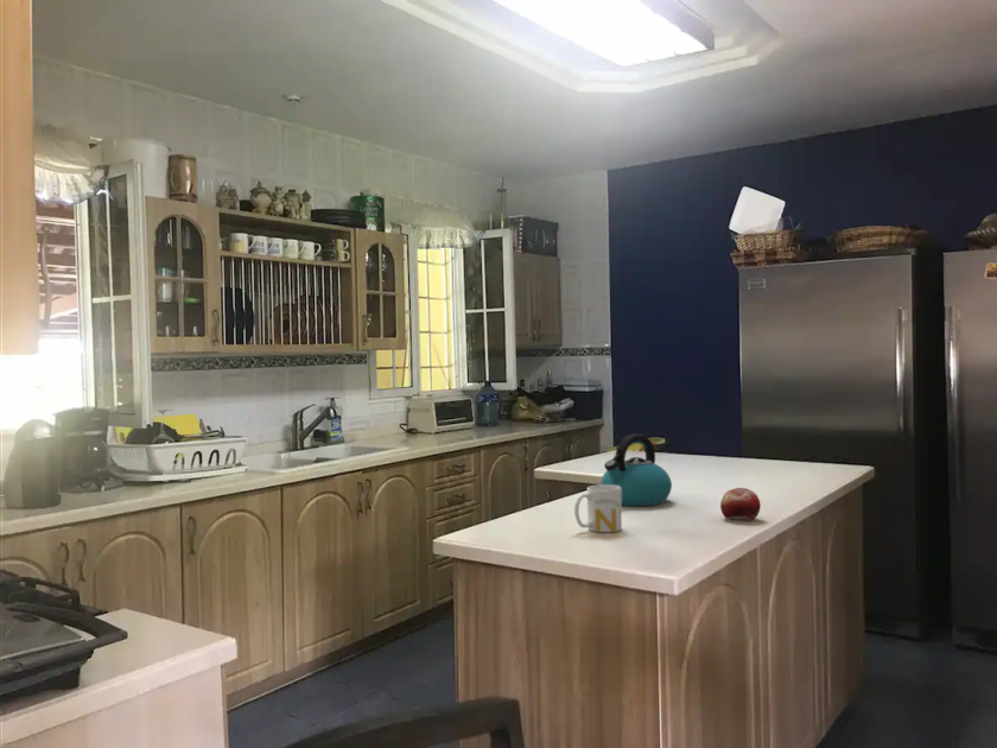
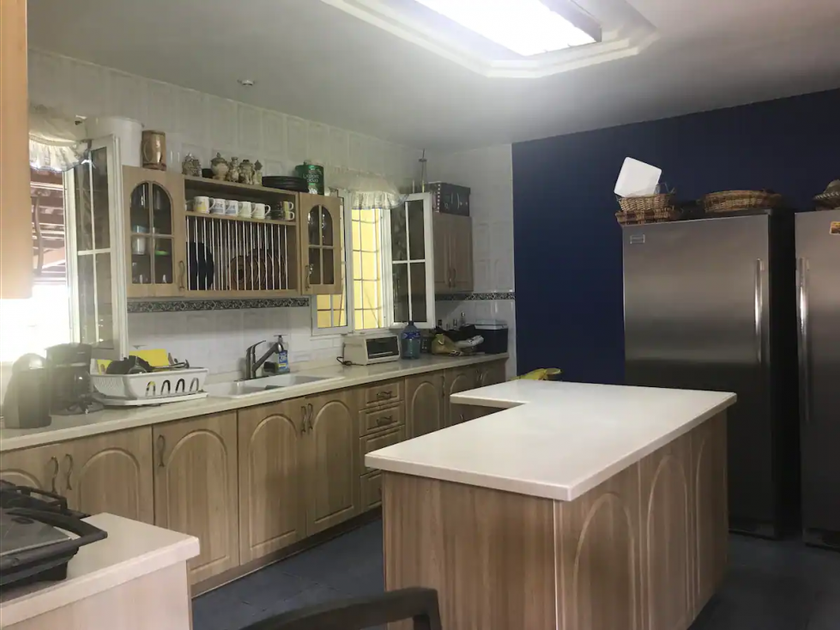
- mug [573,483,623,533]
- fruit [719,487,762,520]
- kettle [599,433,673,507]
